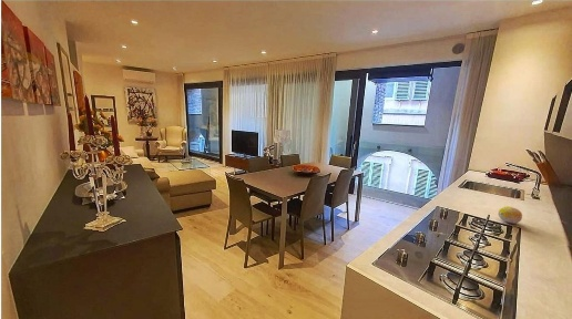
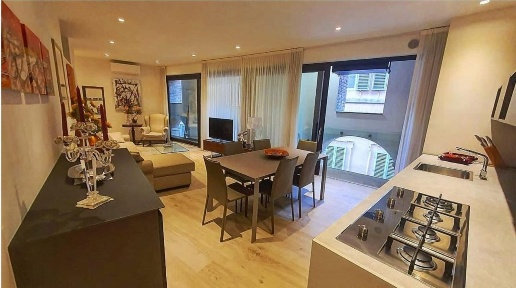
- fruit [498,205,523,225]
